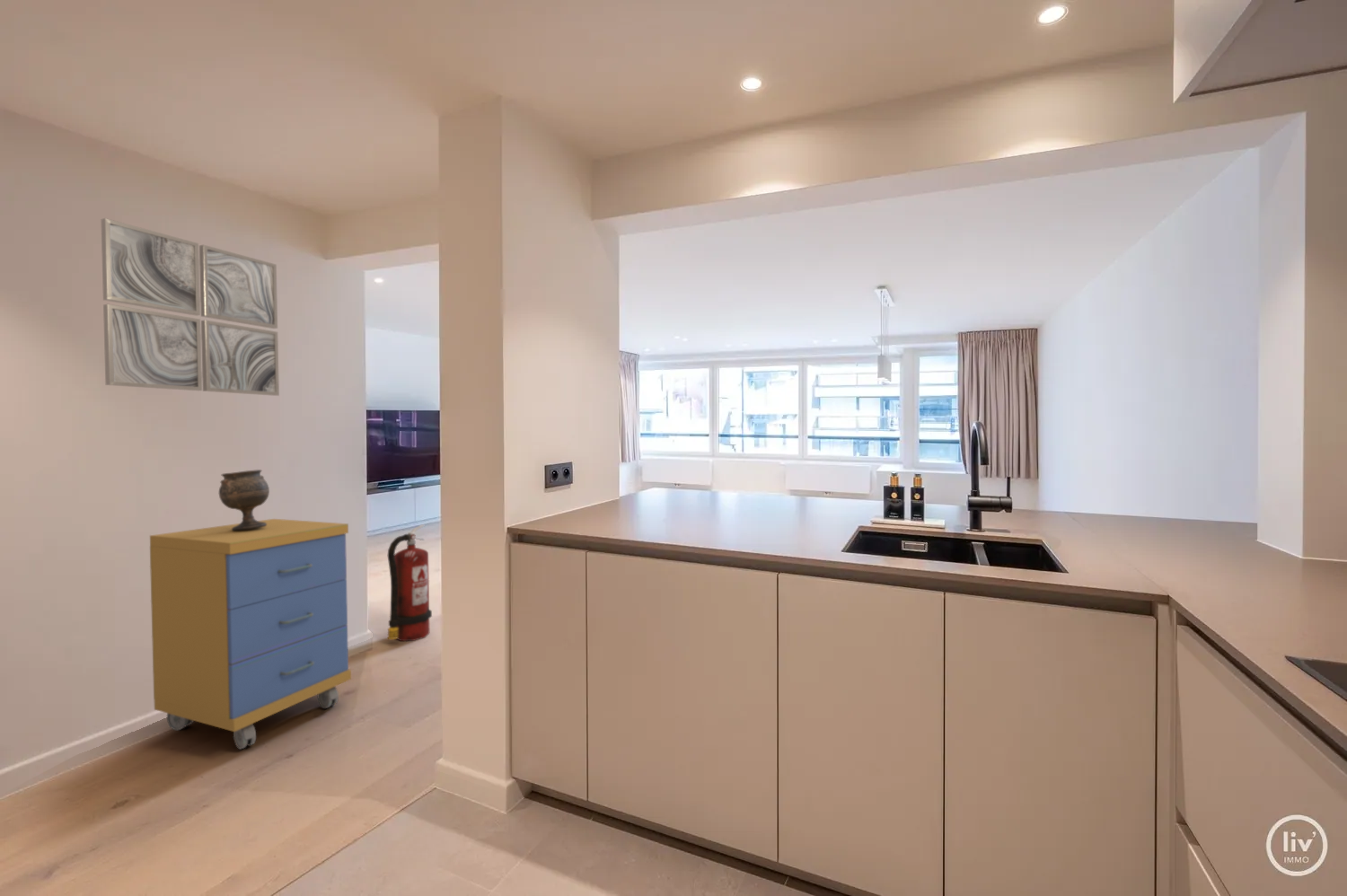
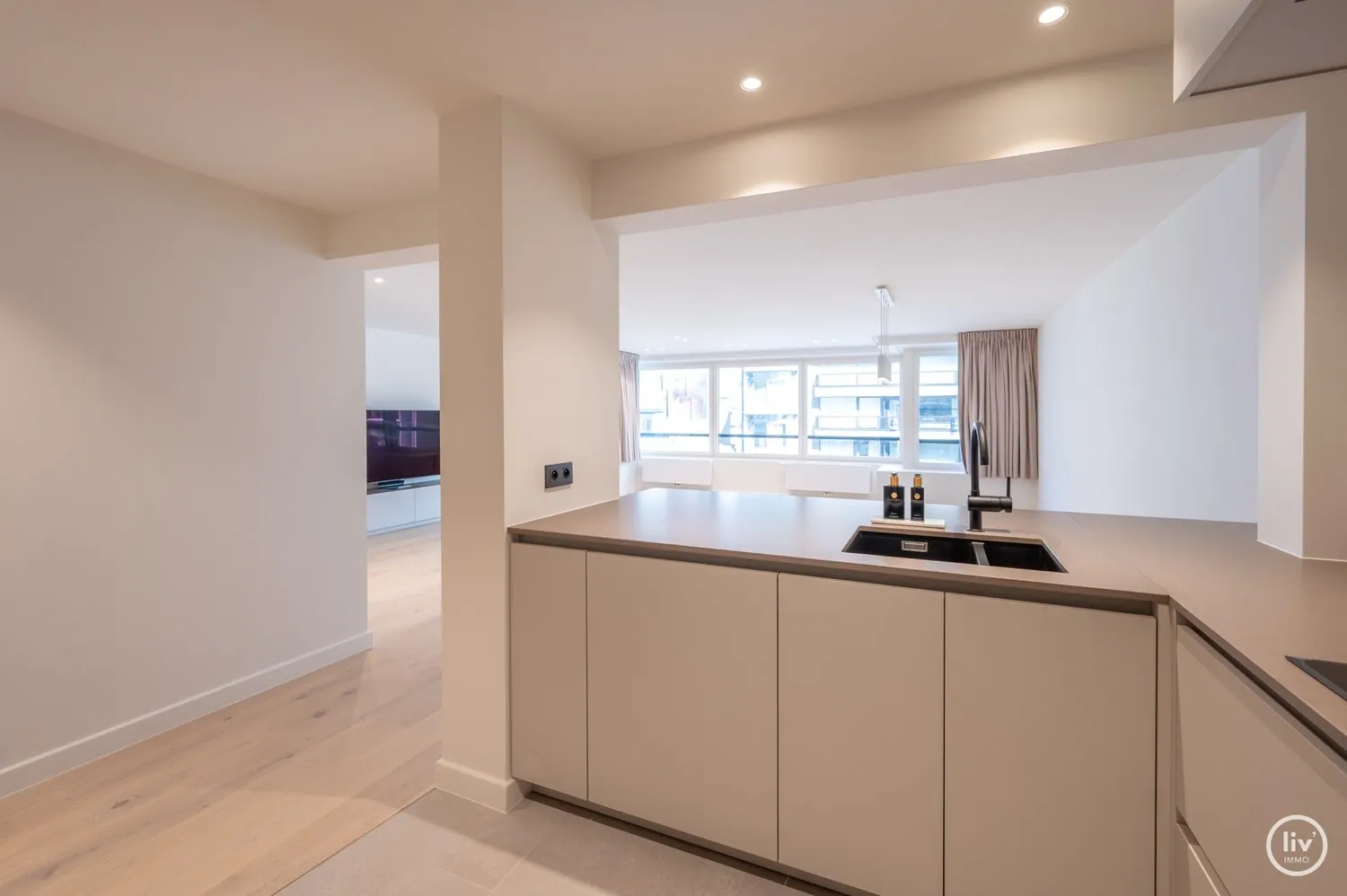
- fire extinguisher [387,523,433,642]
- wall art [101,217,280,397]
- goblet [218,469,270,531]
- storage cabinet [149,518,352,751]
